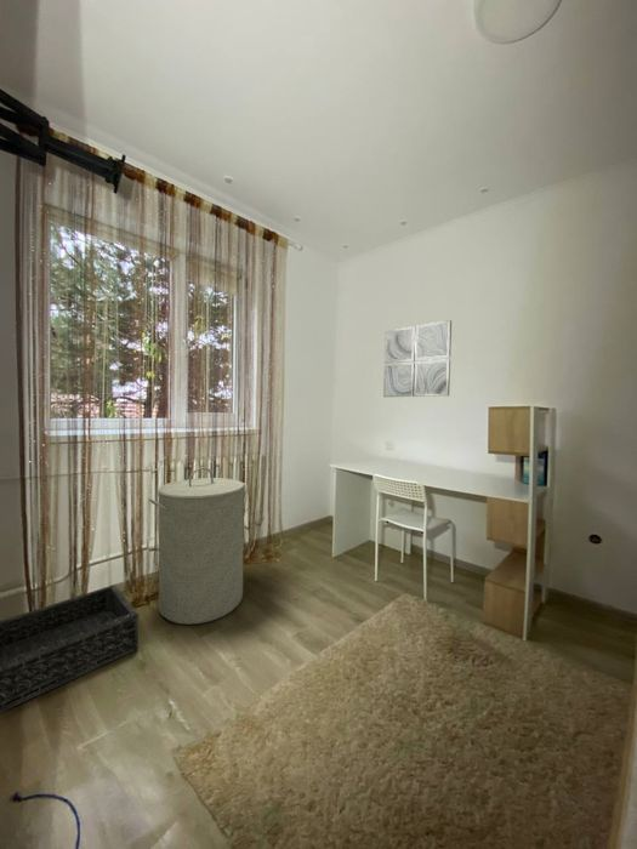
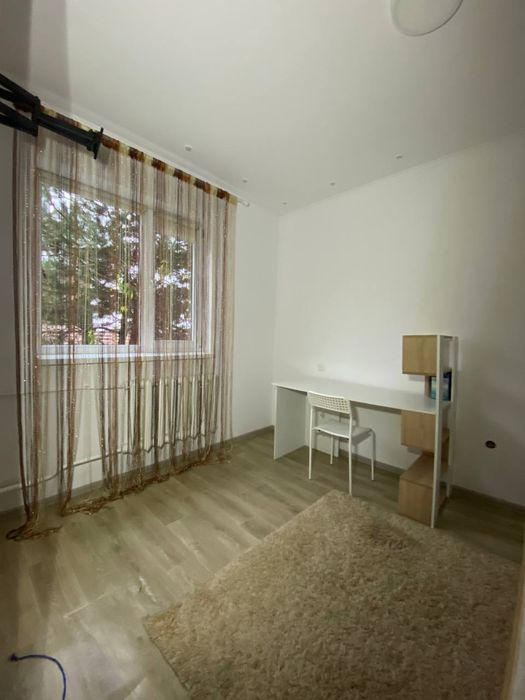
- laundry hamper [147,466,249,626]
- wall art [382,319,453,398]
- basket [0,583,140,714]
